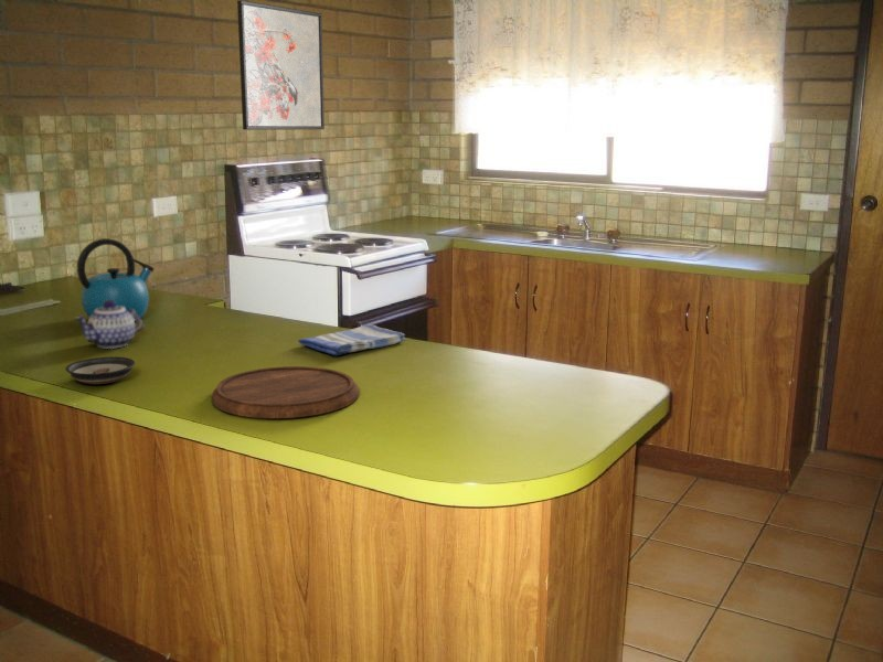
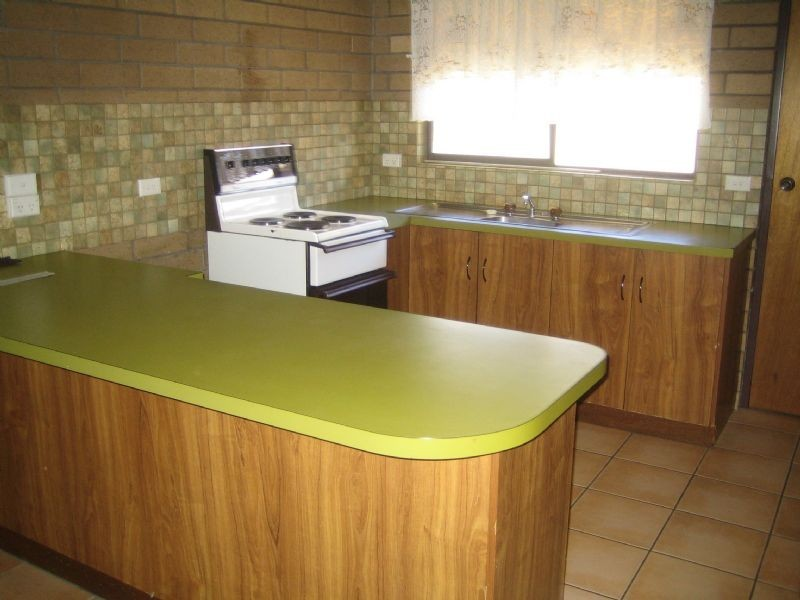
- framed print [236,0,326,131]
- saucer [64,355,136,385]
- cutting board [211,365,360,419]
- kettle [76,237,156,322]
- dish towel [297,323,406,356]
- teapot [74,300,145,350]
